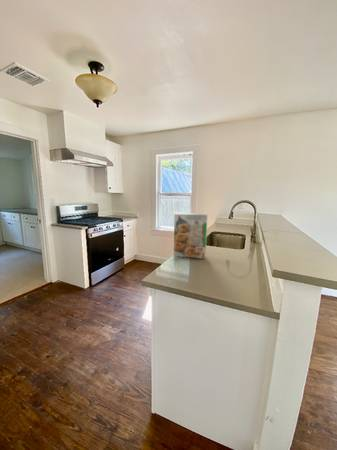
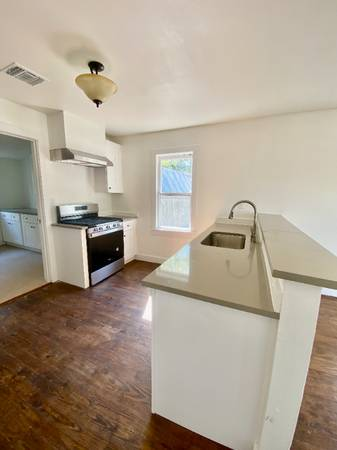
- cereal box [173,211,209,260]
